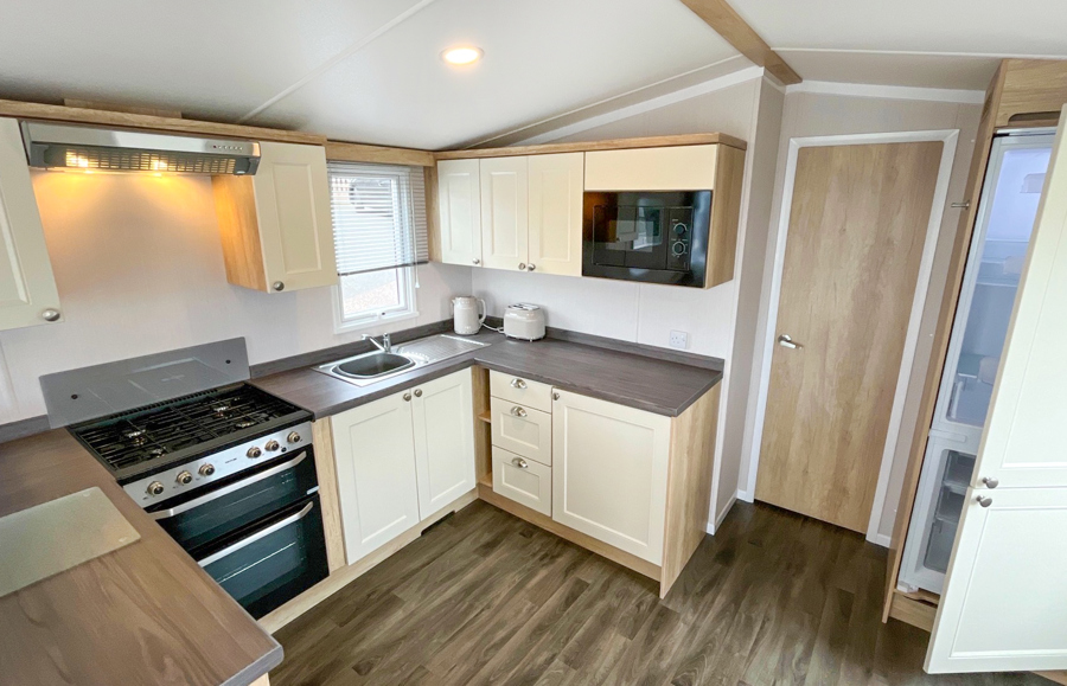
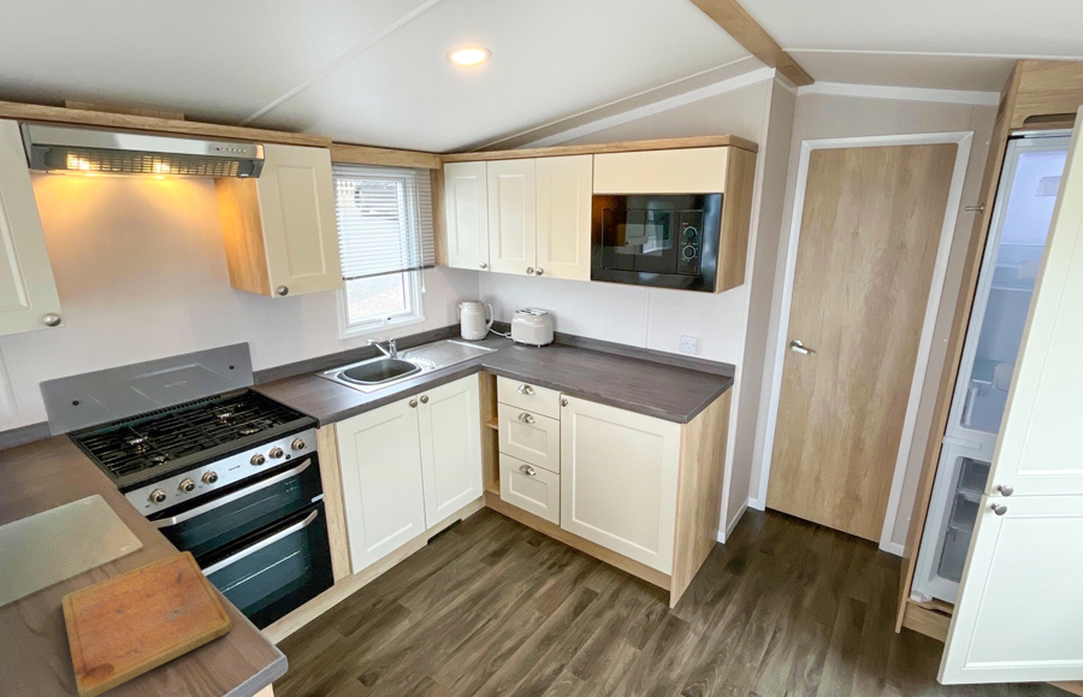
+ cutting board [60,550,232,697]
